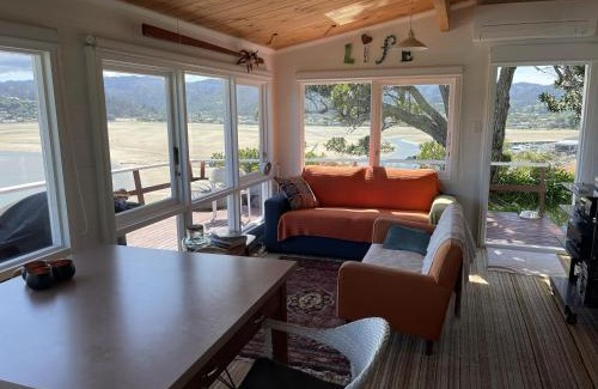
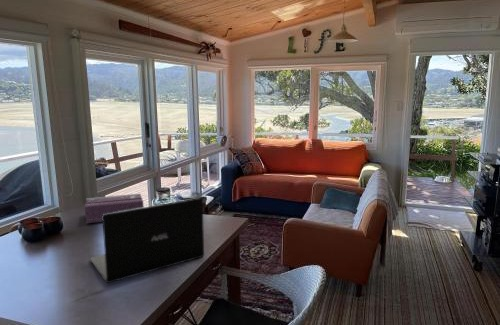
+ laptop [89,197,205,284]
+ tissue box [84,193,145,224]
